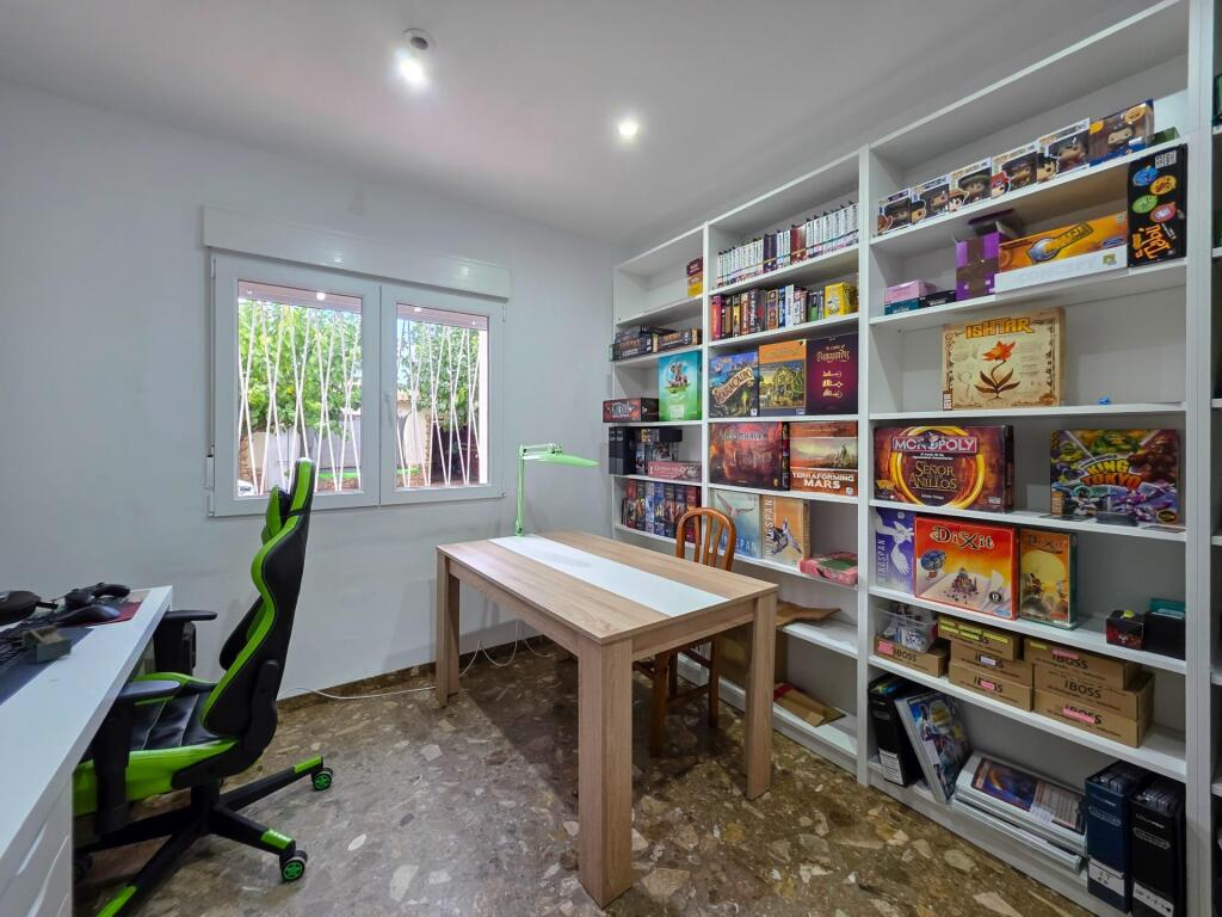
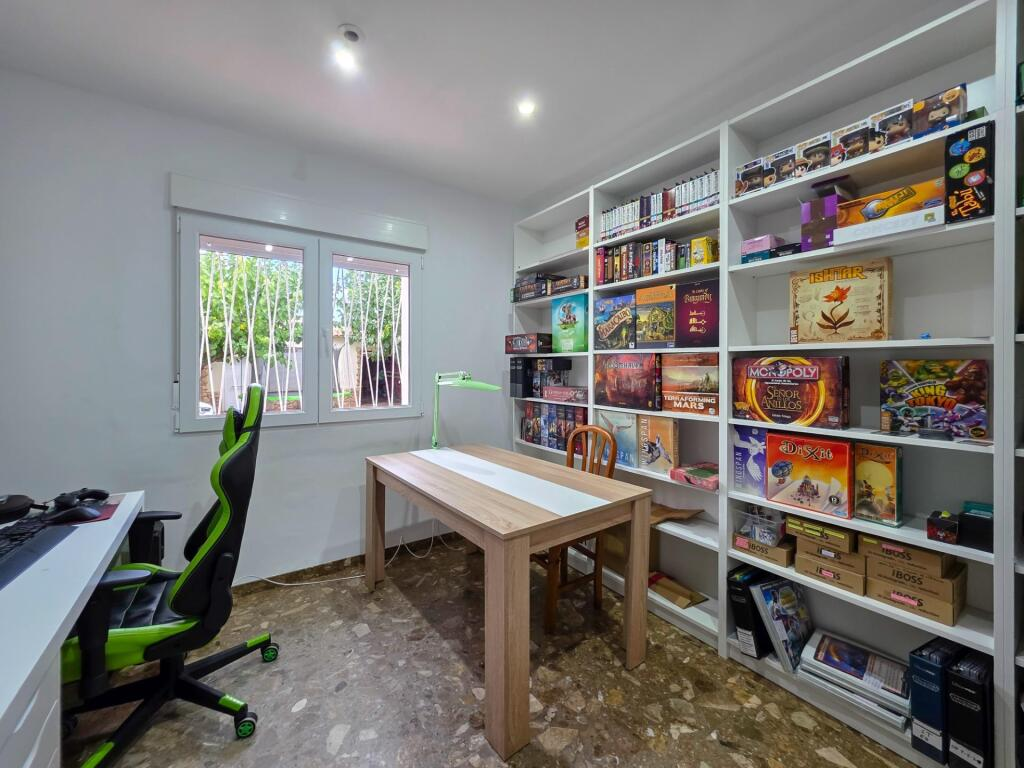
- shelf [21,624,73,664]
